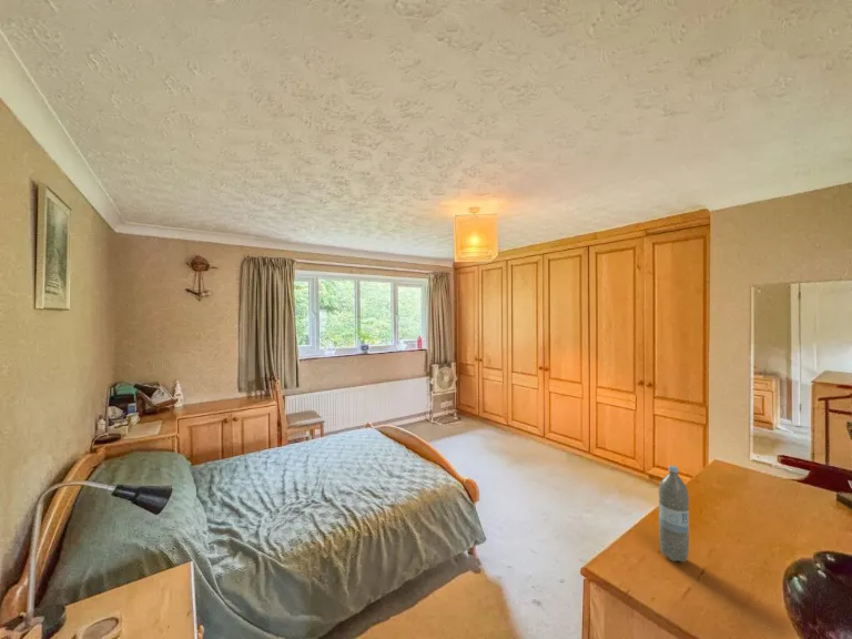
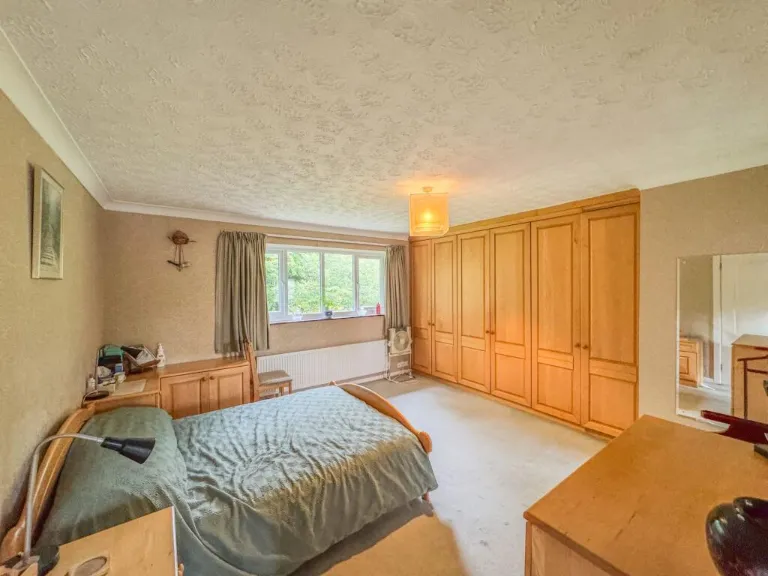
- water bottle [658,464,690,564]
